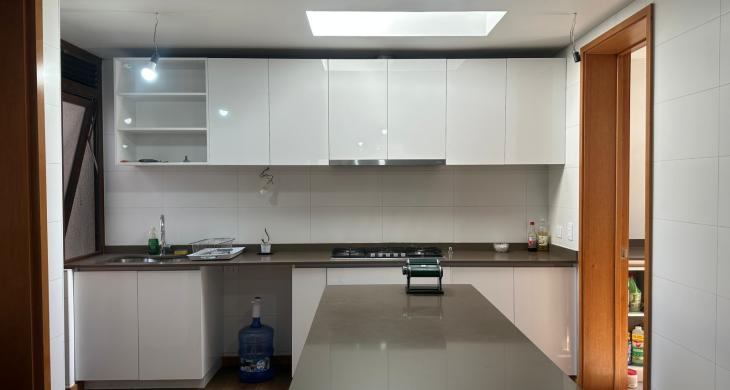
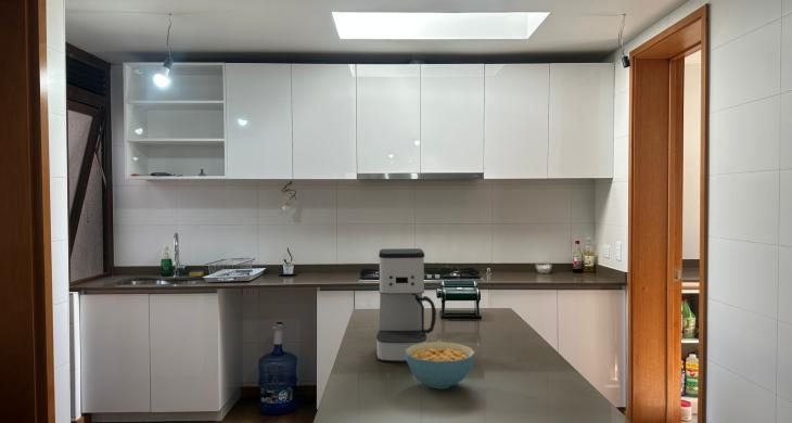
+ coffee maker [375,247,437,363]
+ cereal bowl [405,341,476,390]
